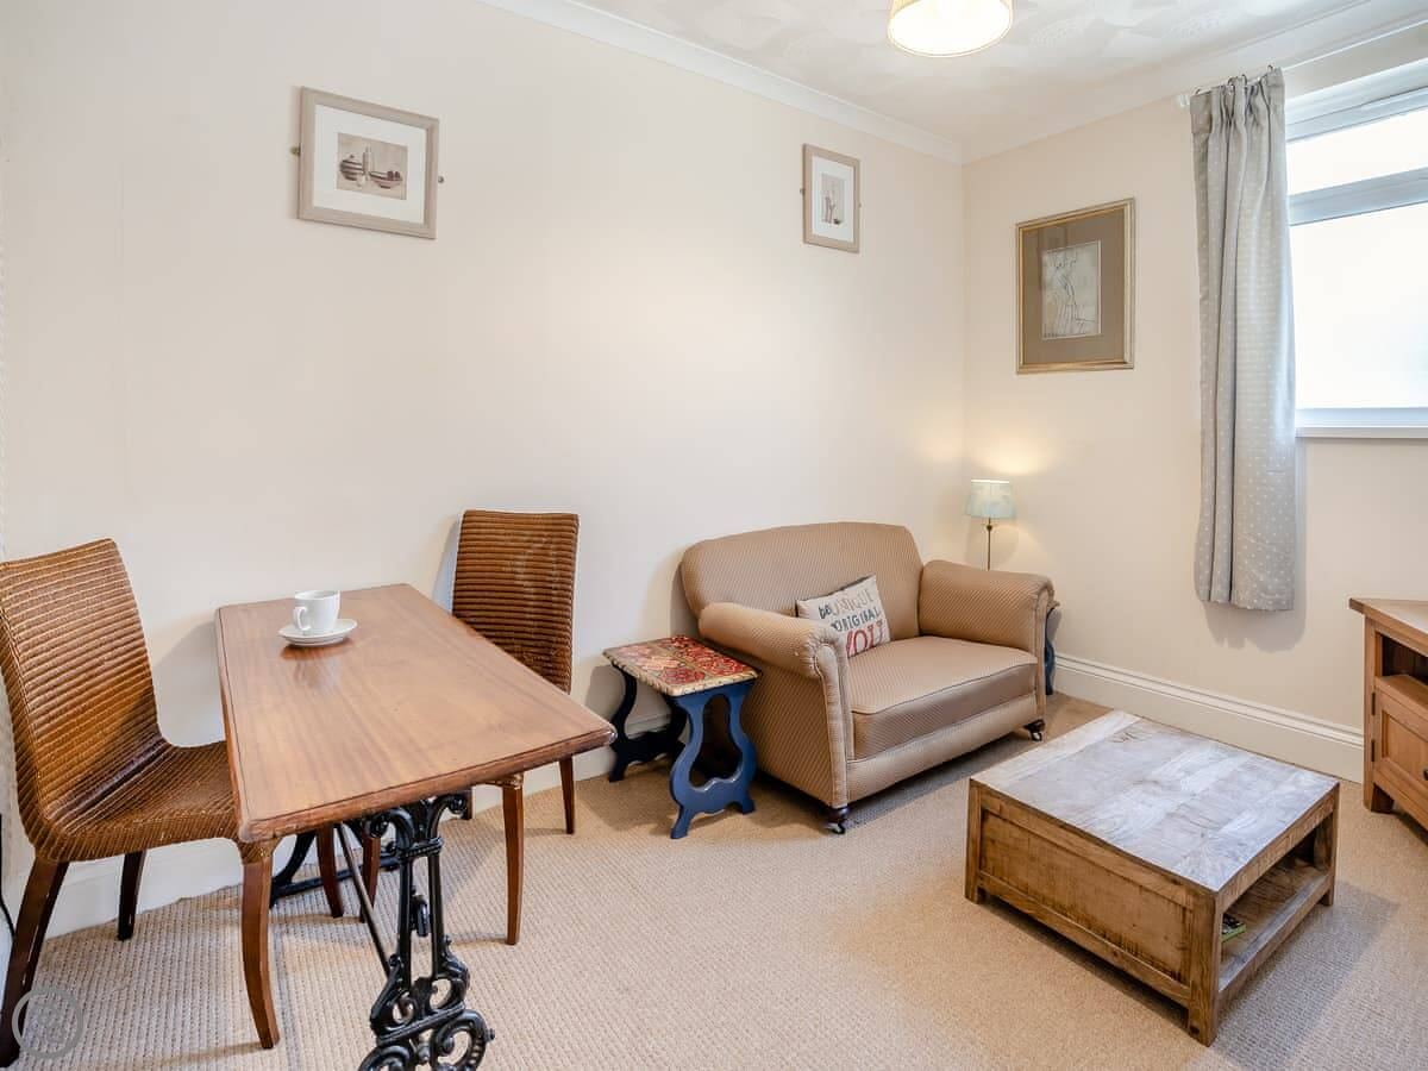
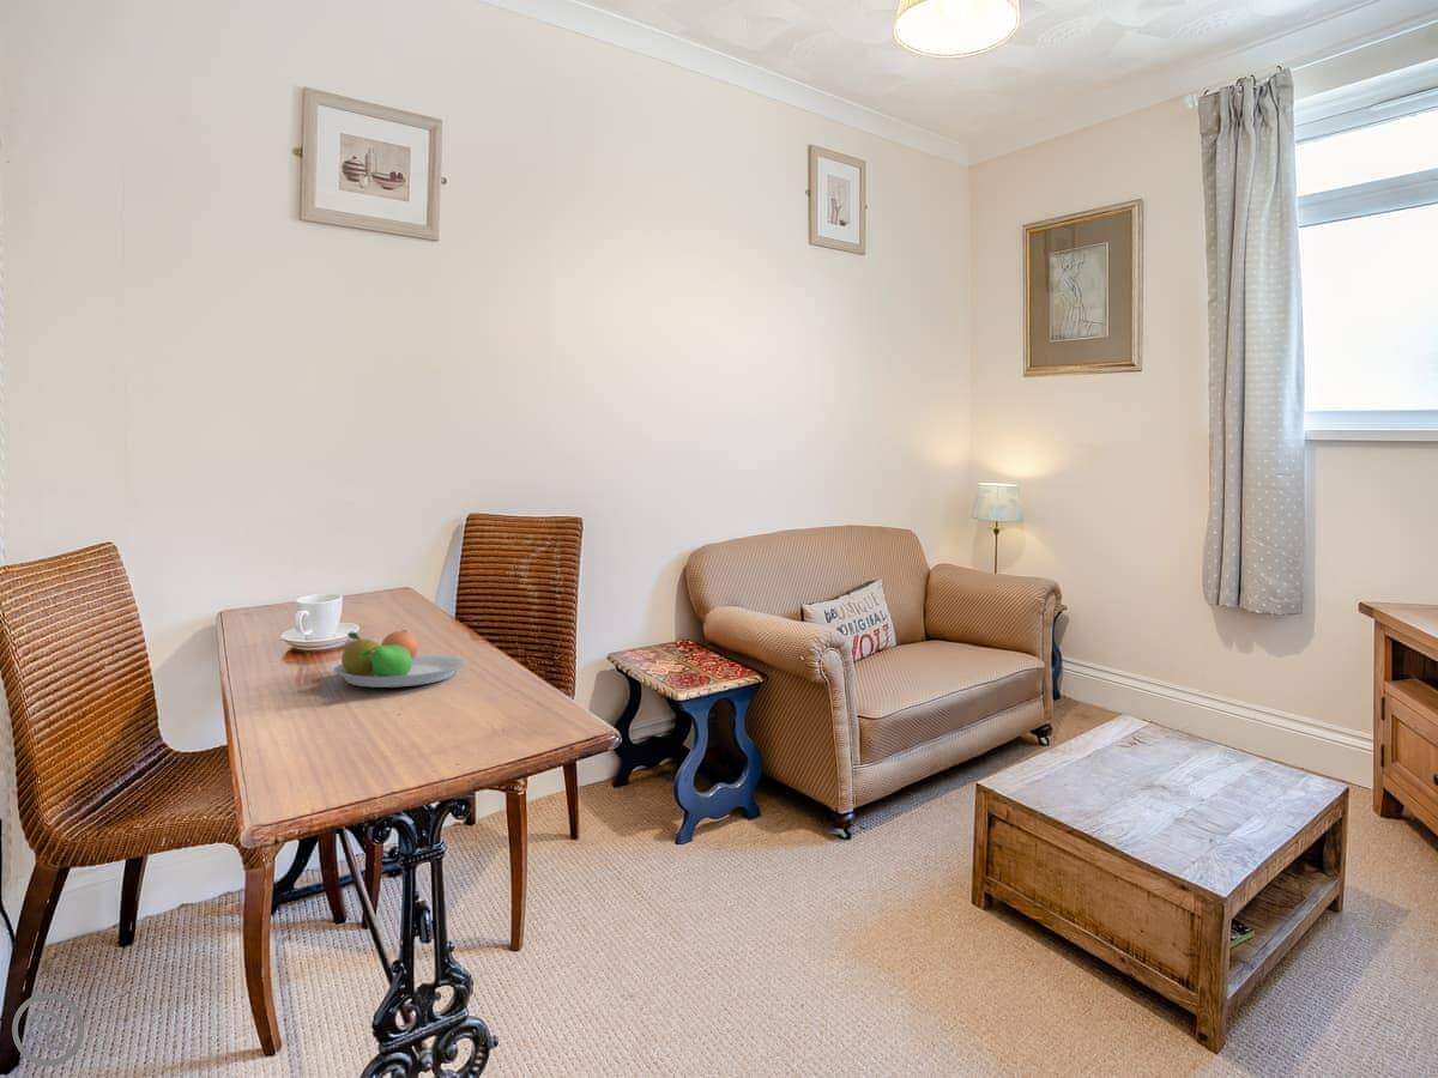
+ fruit bowl [332,629,466,689]
